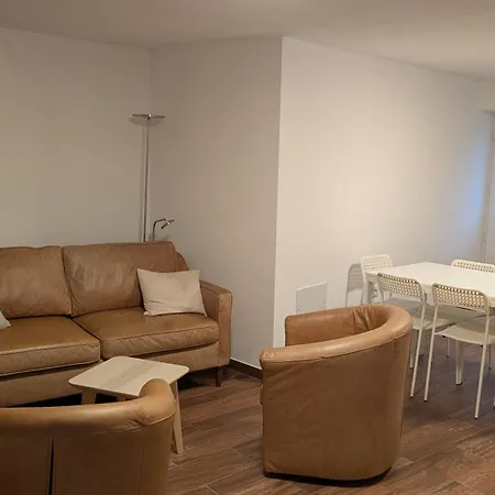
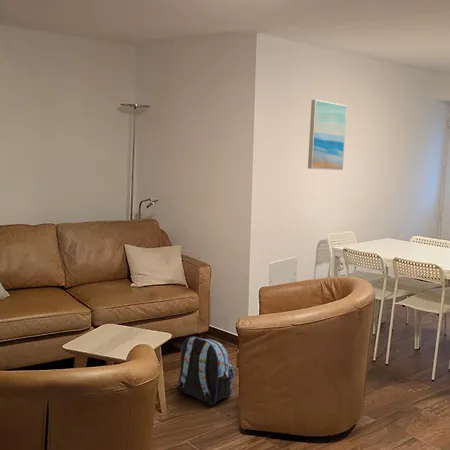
+ backpack [176,336,236,406]
+ wall art [307,99,348,171]
